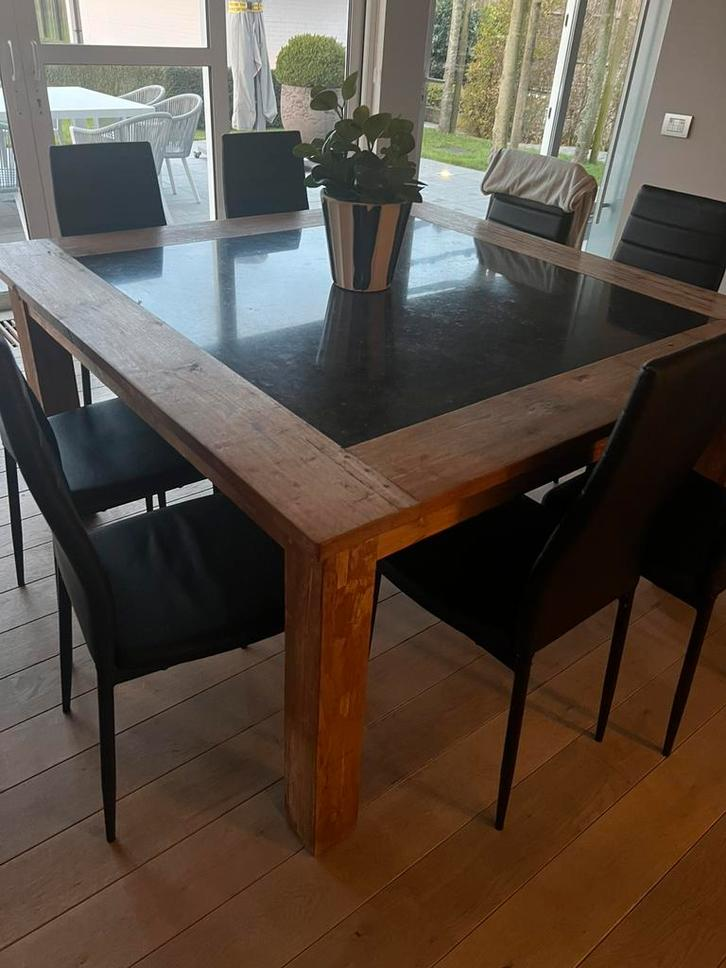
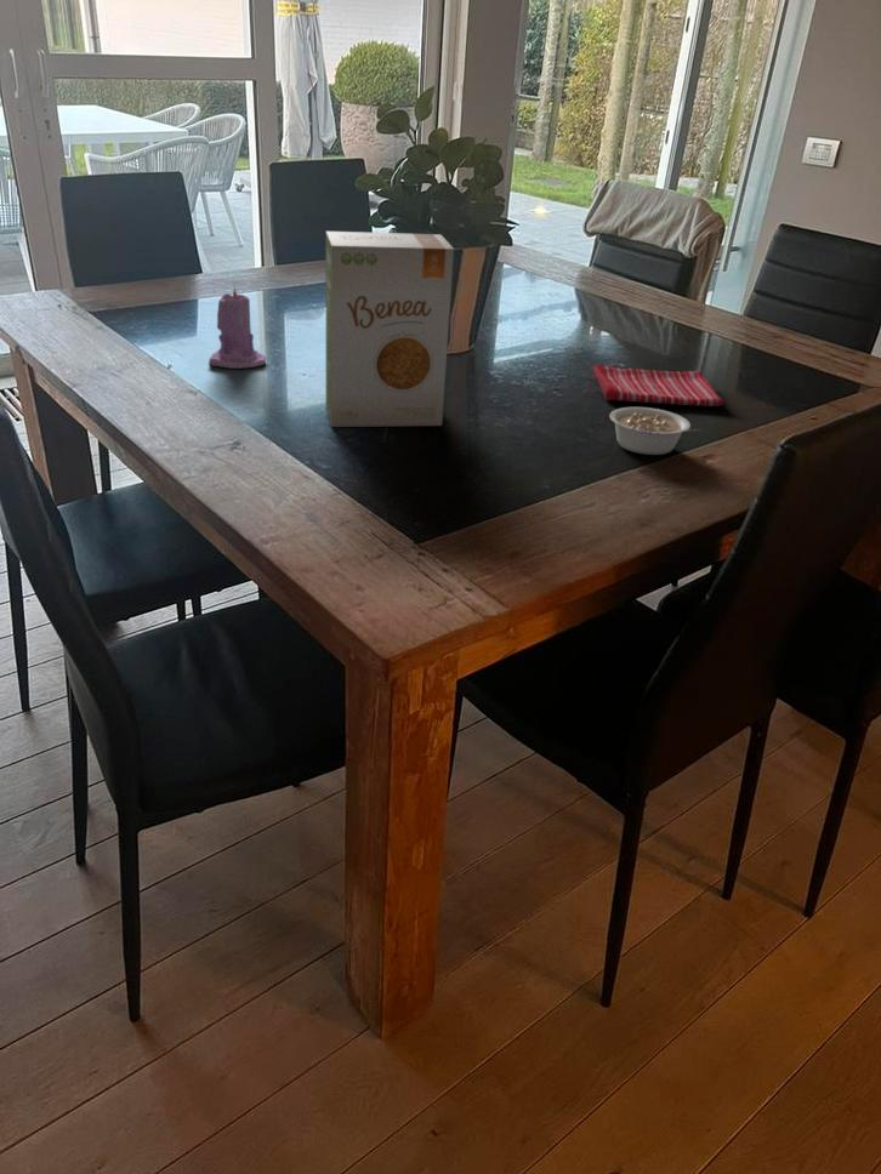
+ food box [325,230,455,428]
+ legume [608,406,701,456]
+ dish towel [592,363,724,408]
+ candle [208,285,267,370]
